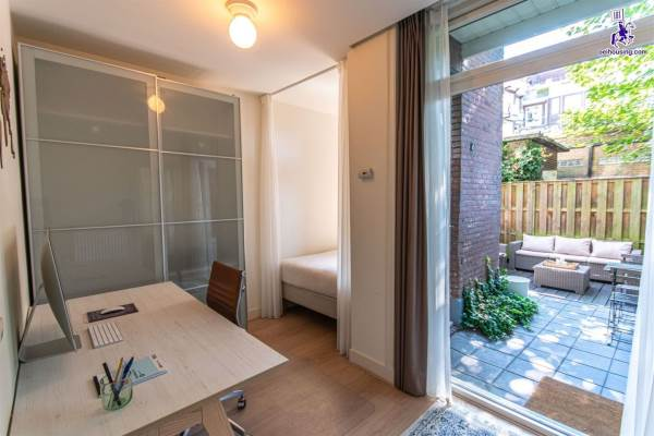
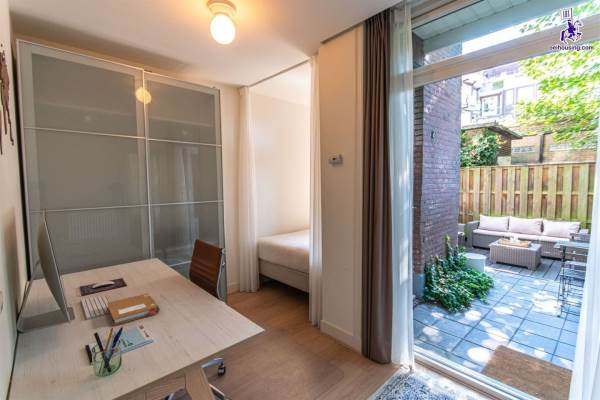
+ notebook [106,293,161,326]
